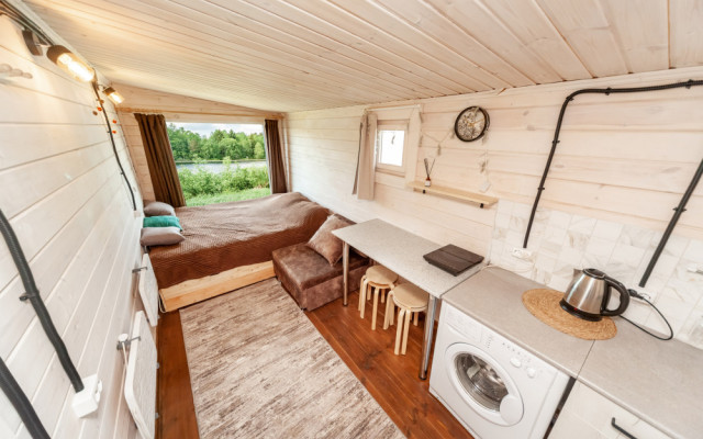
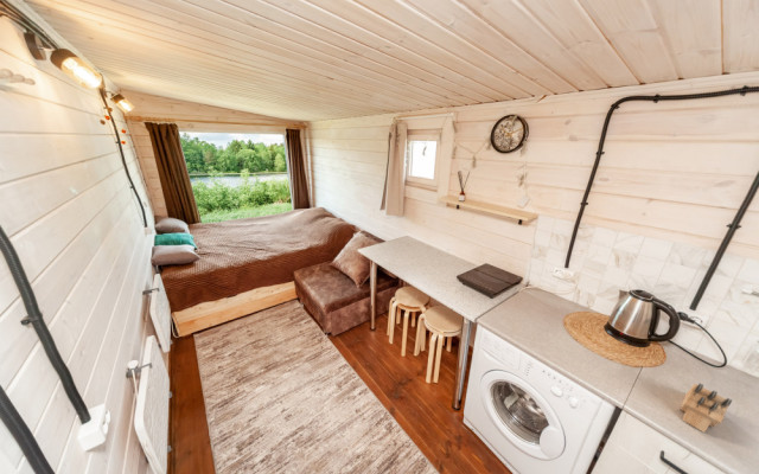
+ knife block [678,383,733,434]
